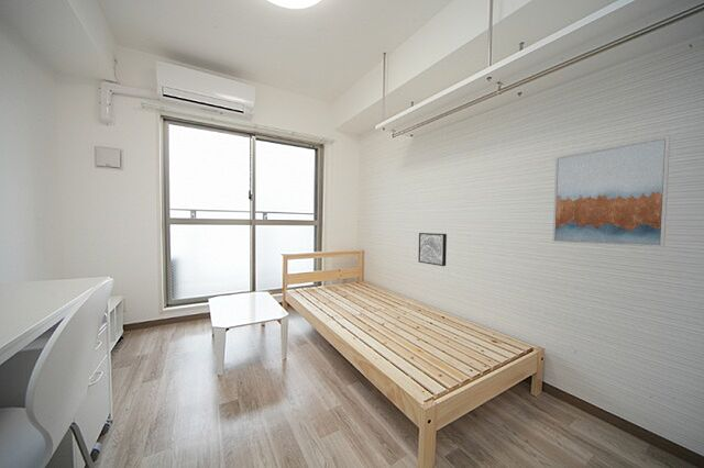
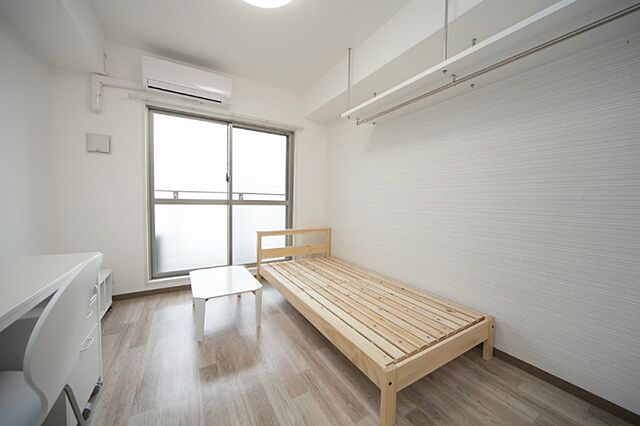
- wall art [551,135,671,248]
- wall art [417,232,448,267]
